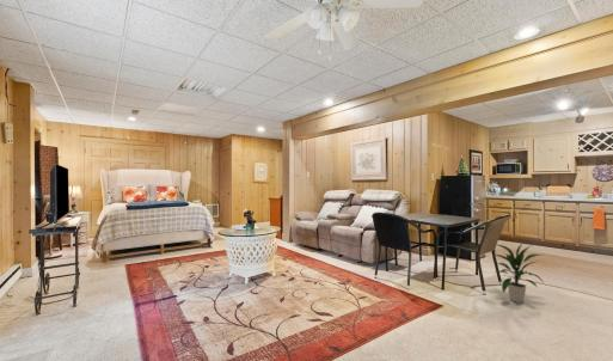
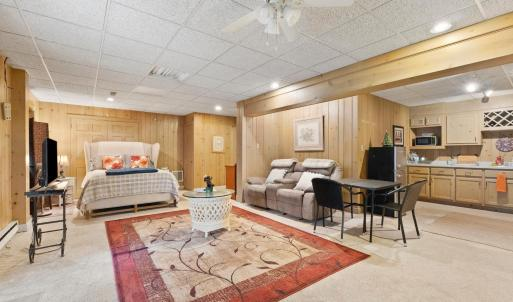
- indoor plant [491,243,547,304]
